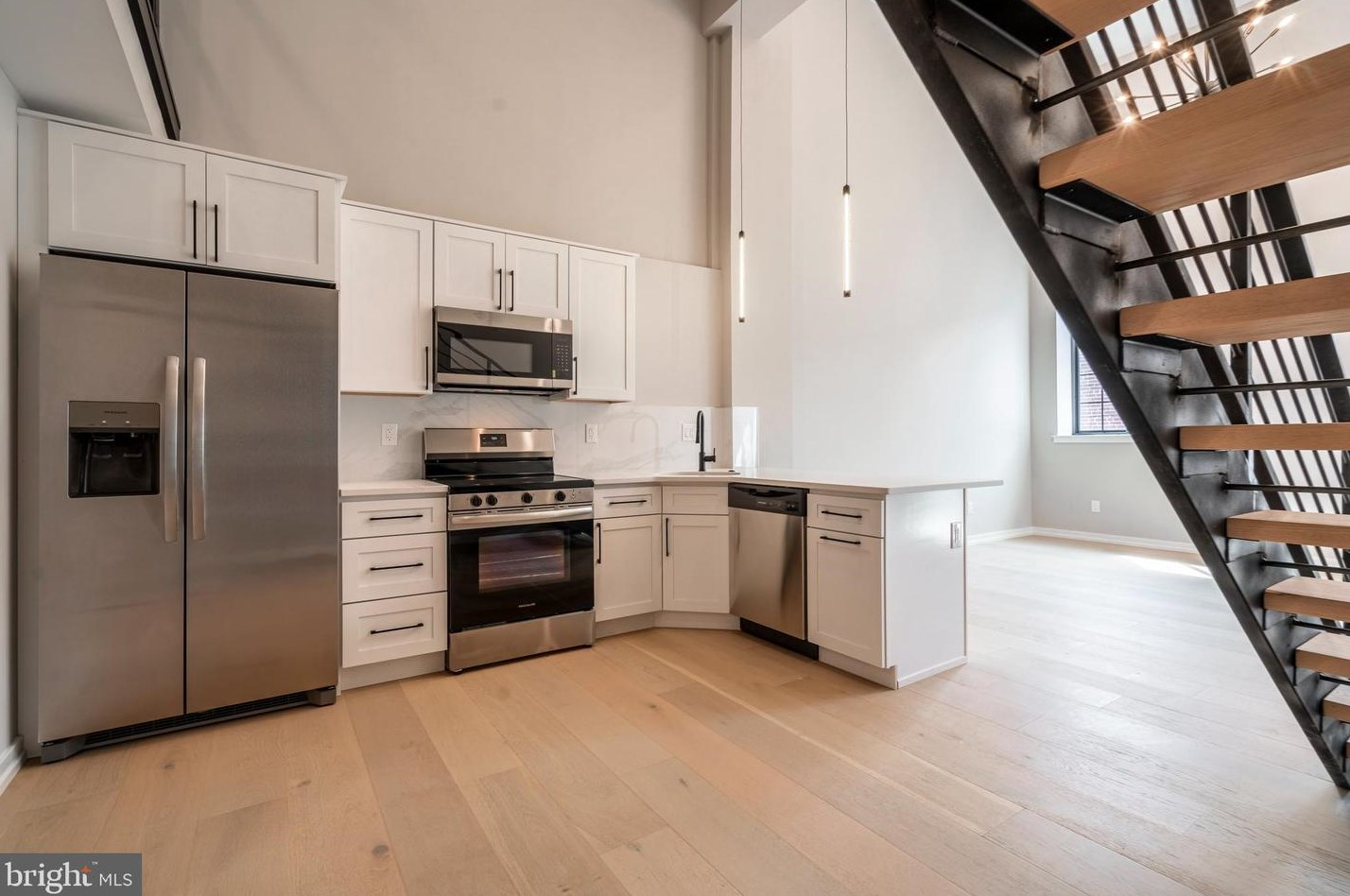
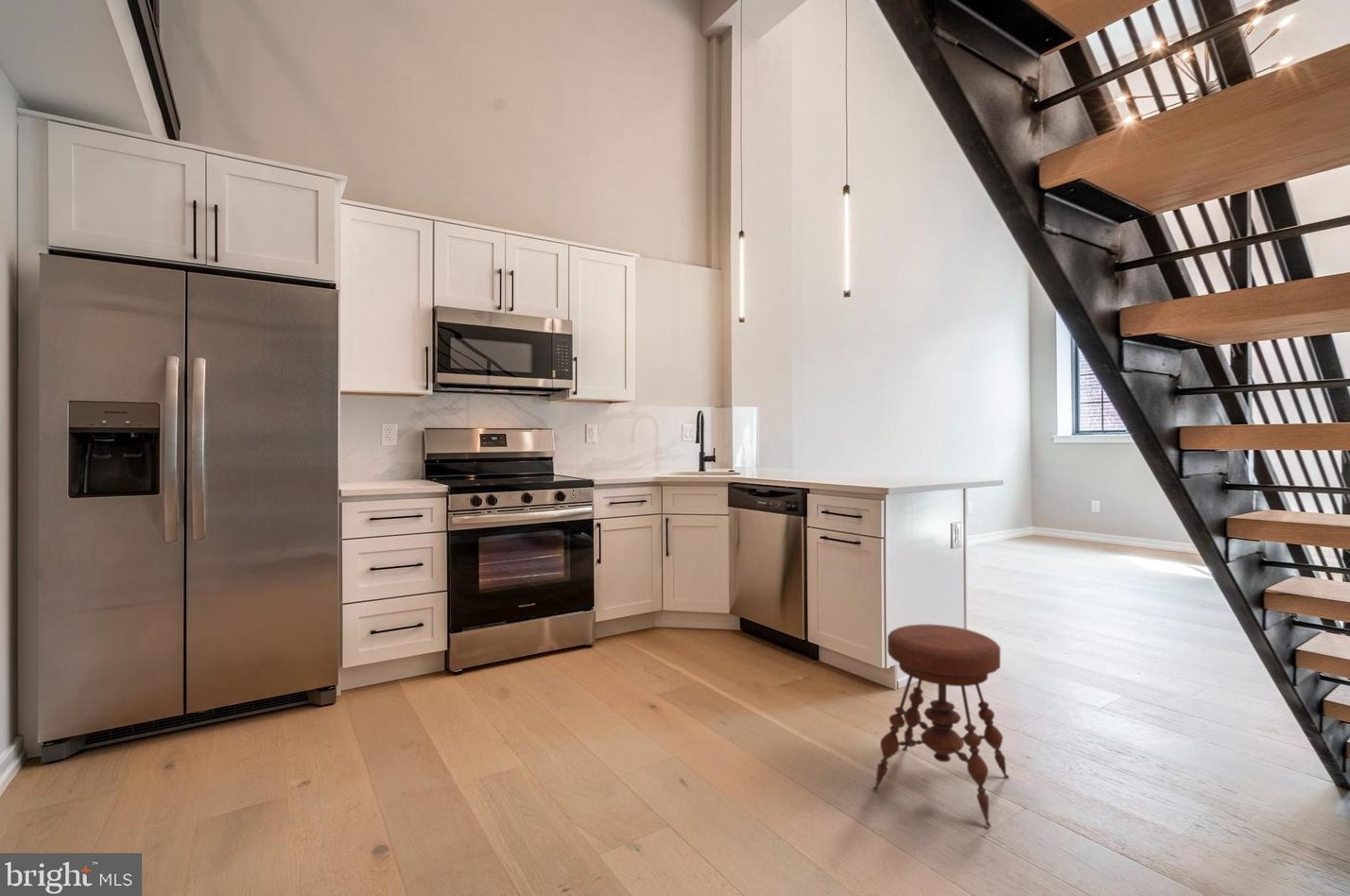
+ stool [872,624,1011,828]
